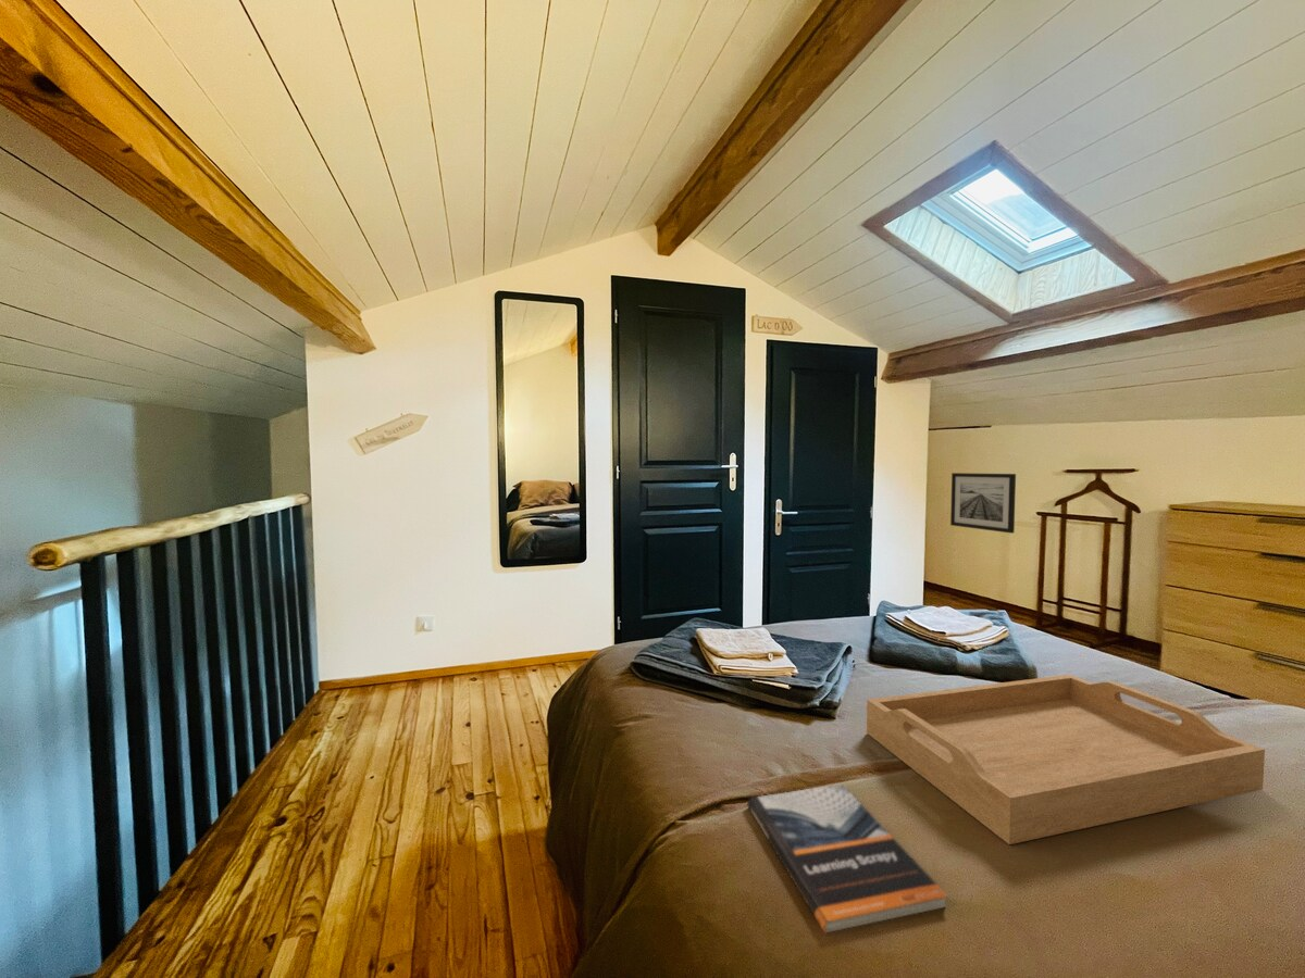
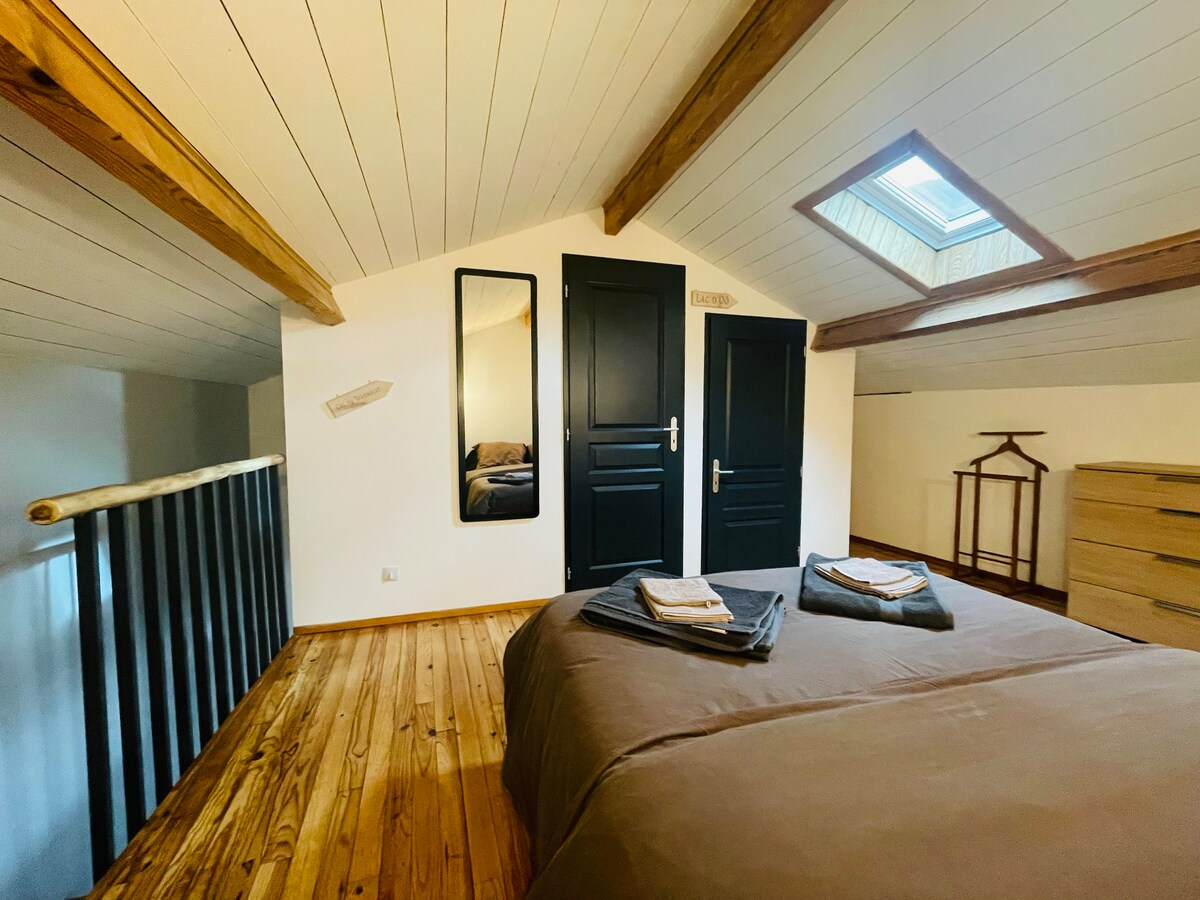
- serving tray [866,674,1266,845]
- book [746,783,949,936]
- wall art [949,472,1017,535]
